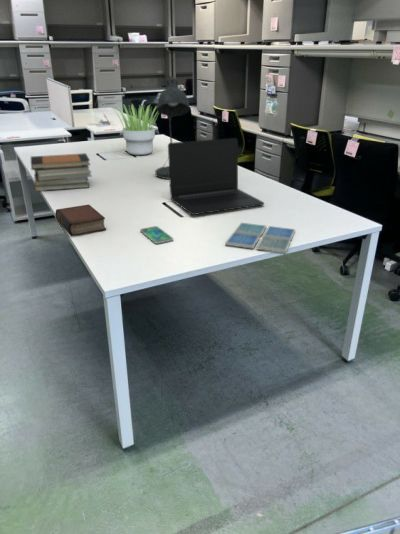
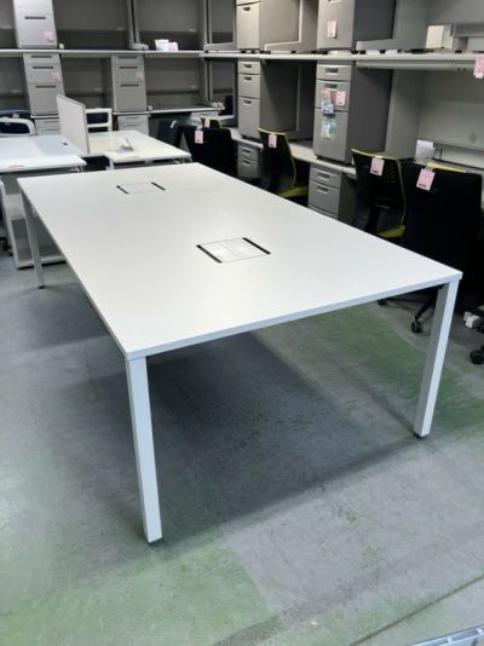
- smartphone [139,225,174,245]
- desk lamp [154,75,191,180]
- drink coaster [224,222,296,254]
- book stack [30,152,93,192]
- book [54,204,107,237]
- laptop [167,137,265,216]
- potted plant [111,103,159,156]
